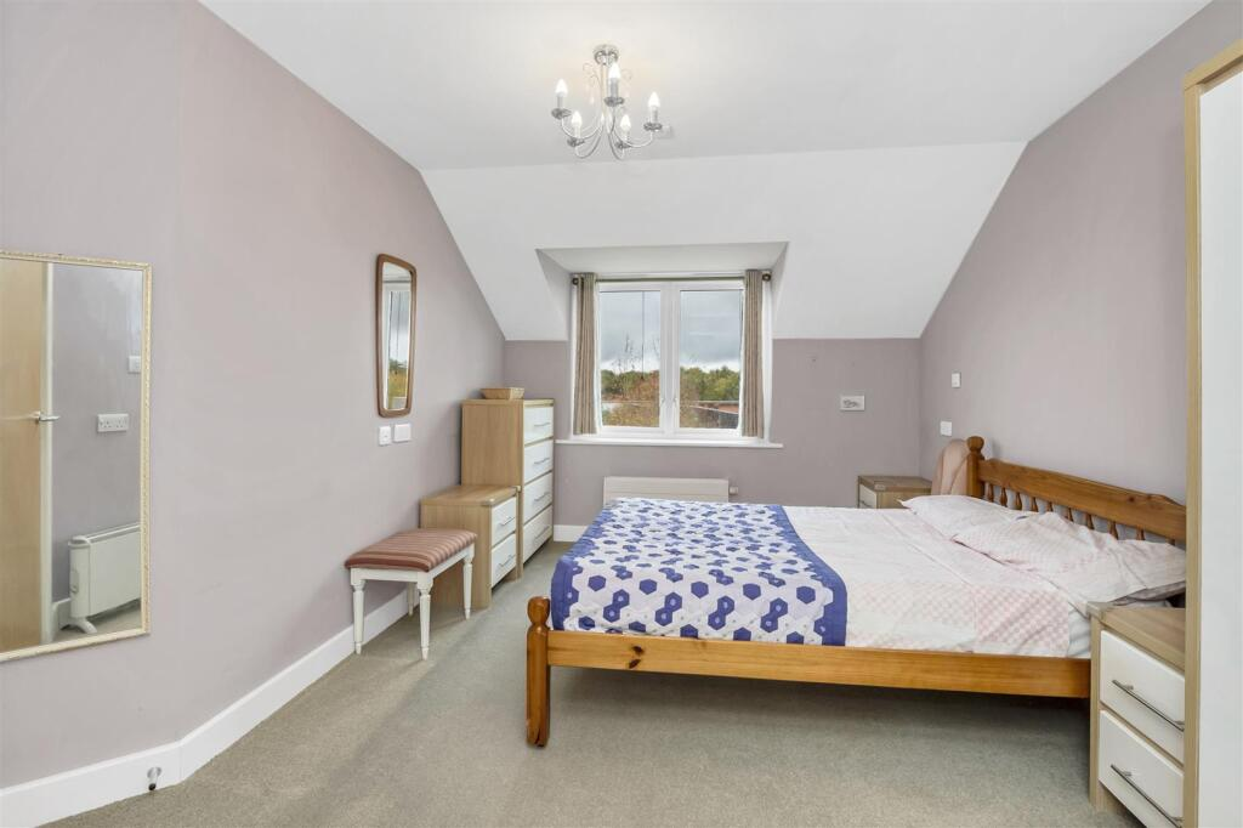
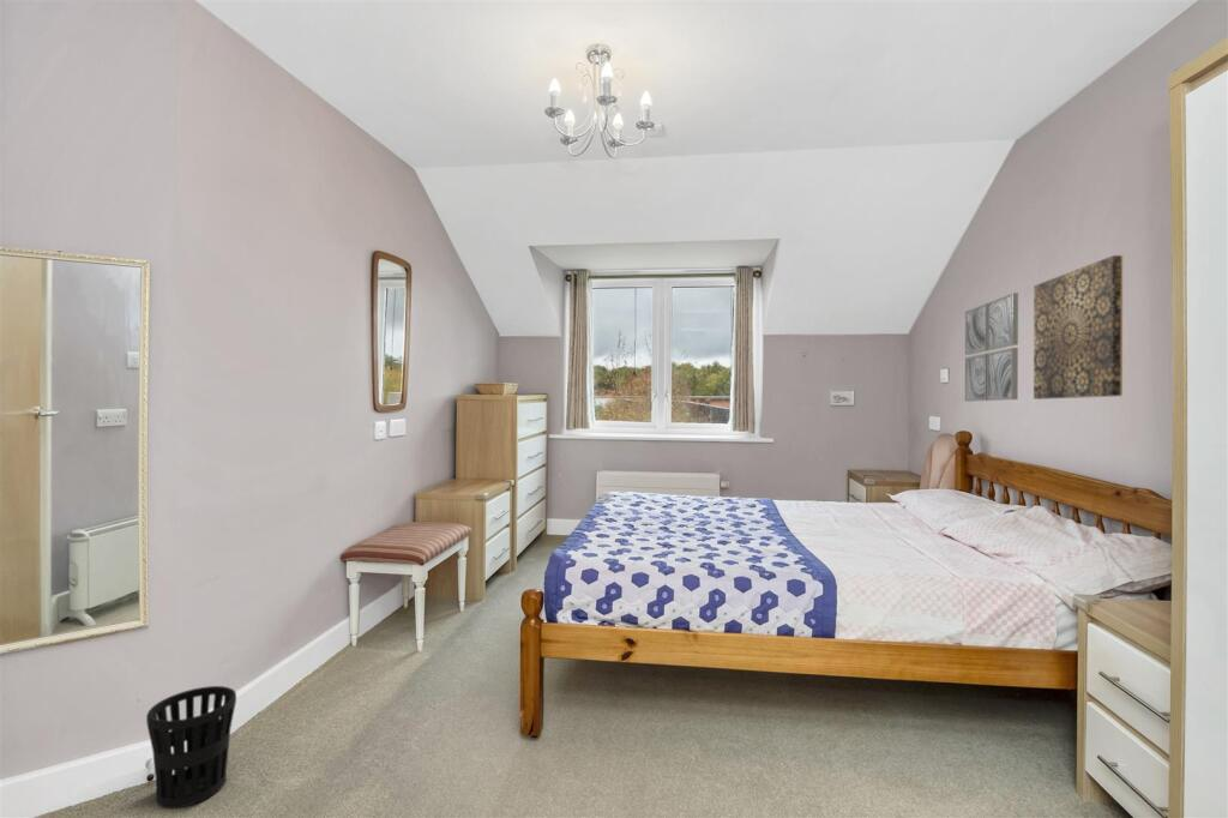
+ wastebasket [145,685,237,810]
+ wall art [1033,254,1124,401]
+ wall art [964,291,1019,403]
